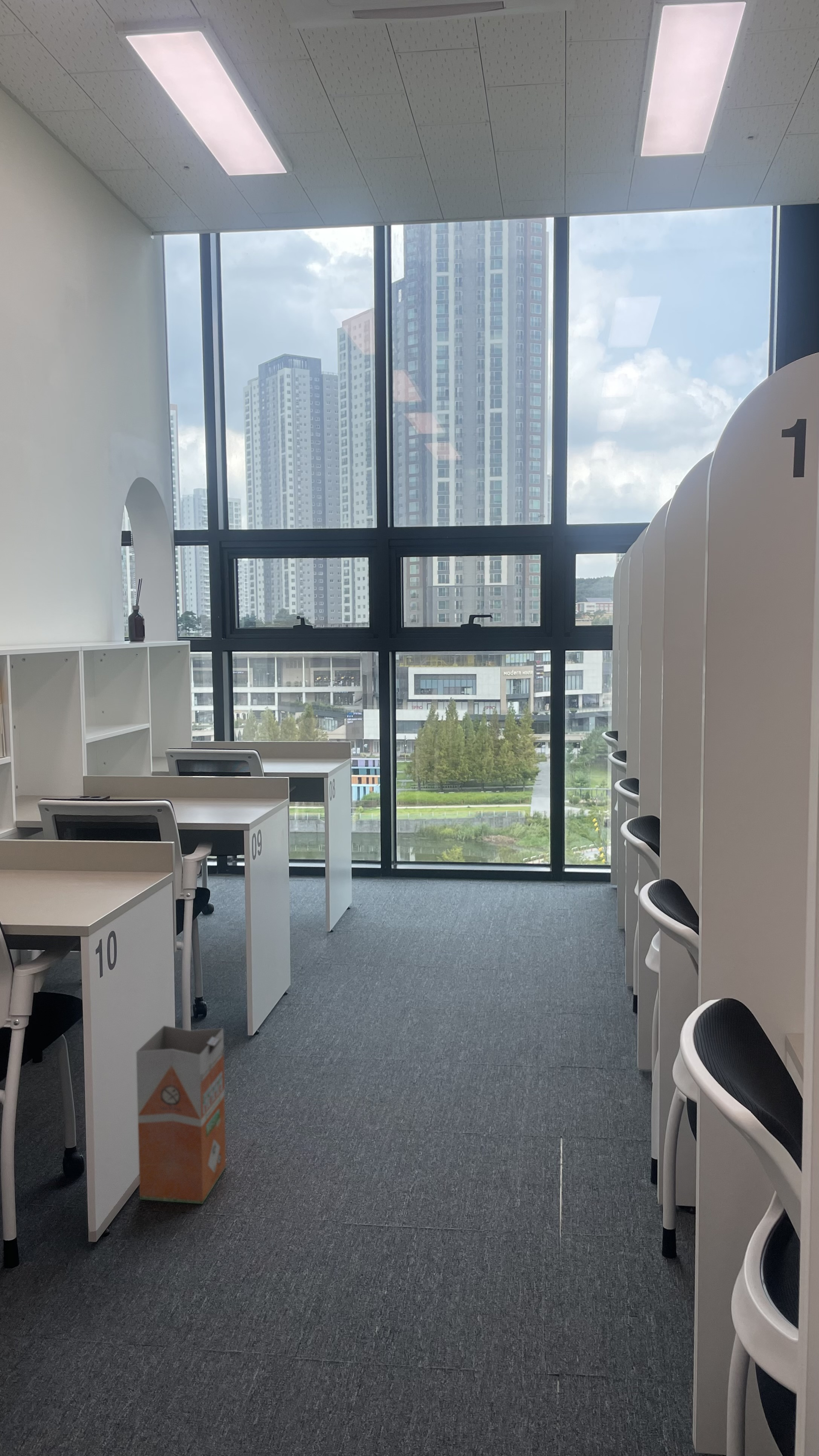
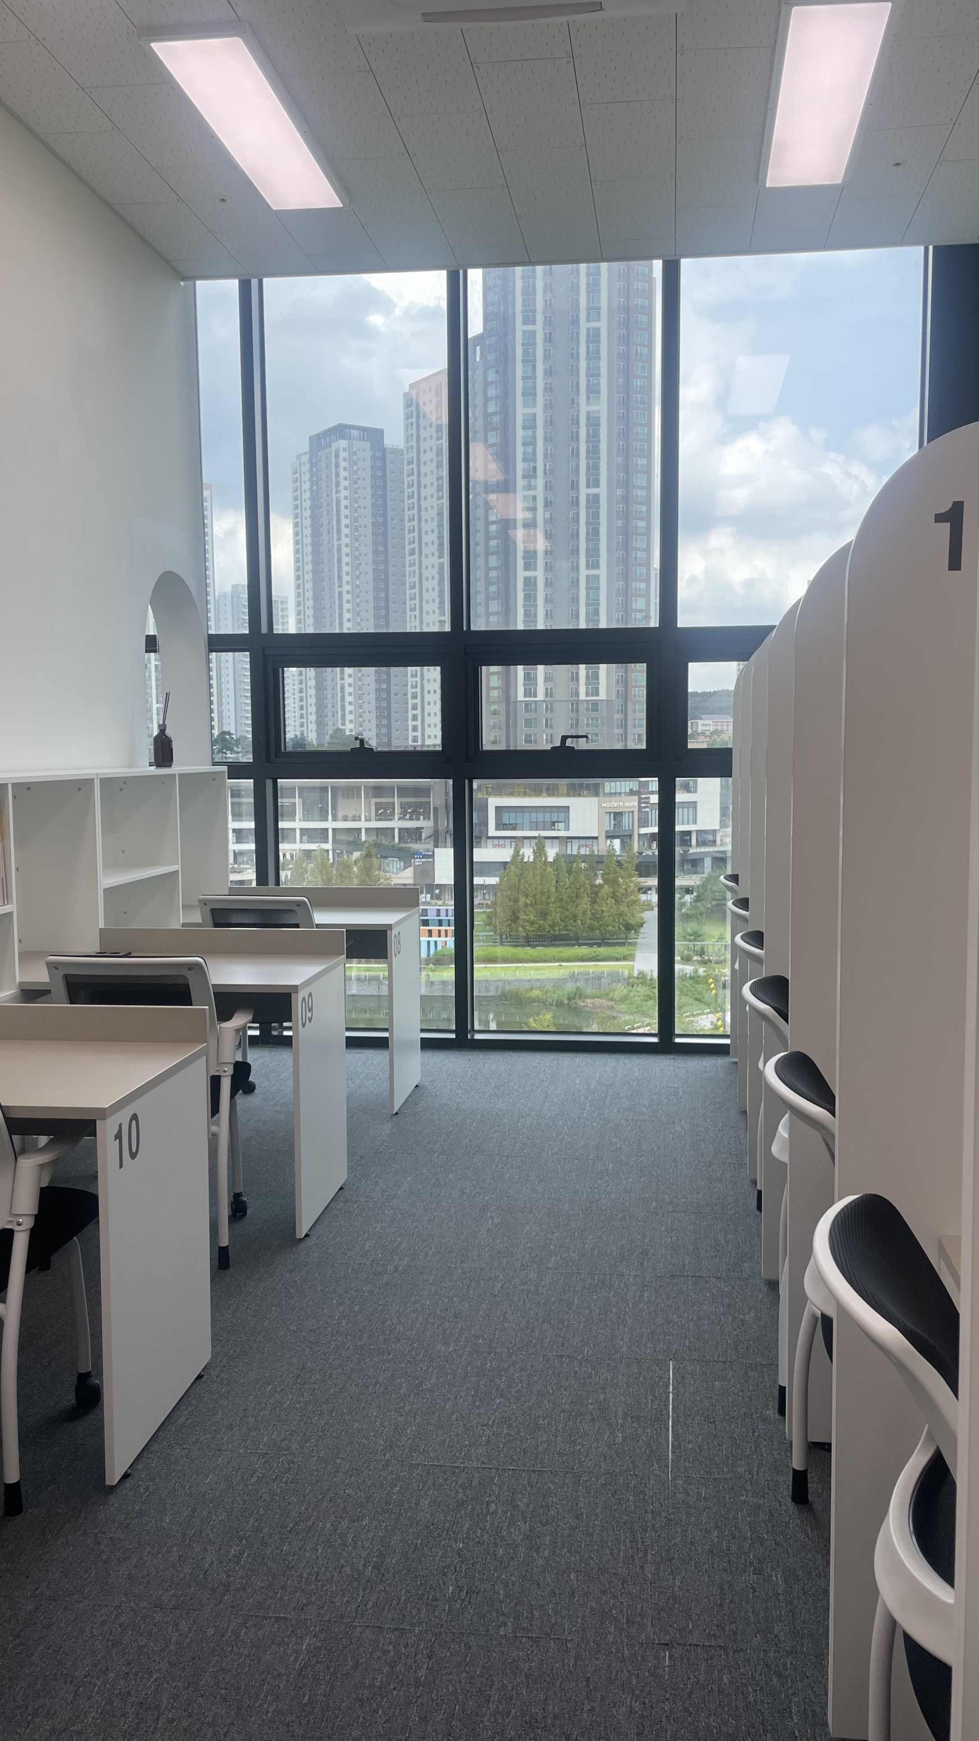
- waste bin [136,1025,226,1204]
